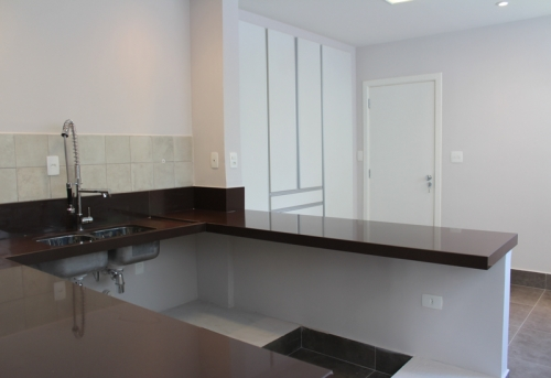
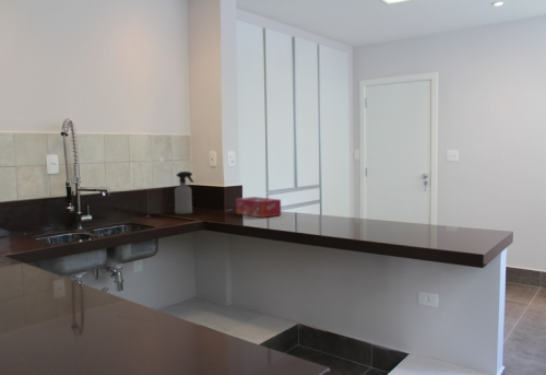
+ tissue box [235,196,282,219]
+ spray bottle [174,171,195,215]
